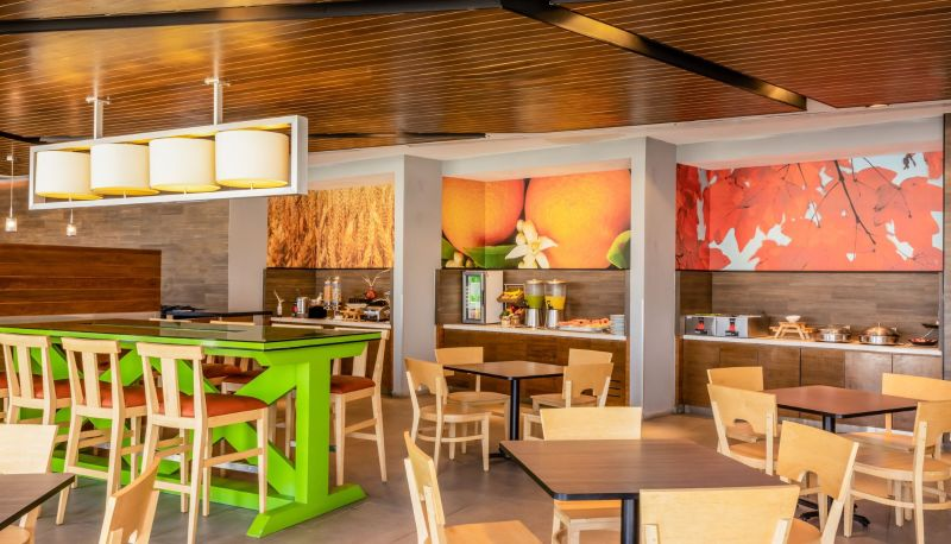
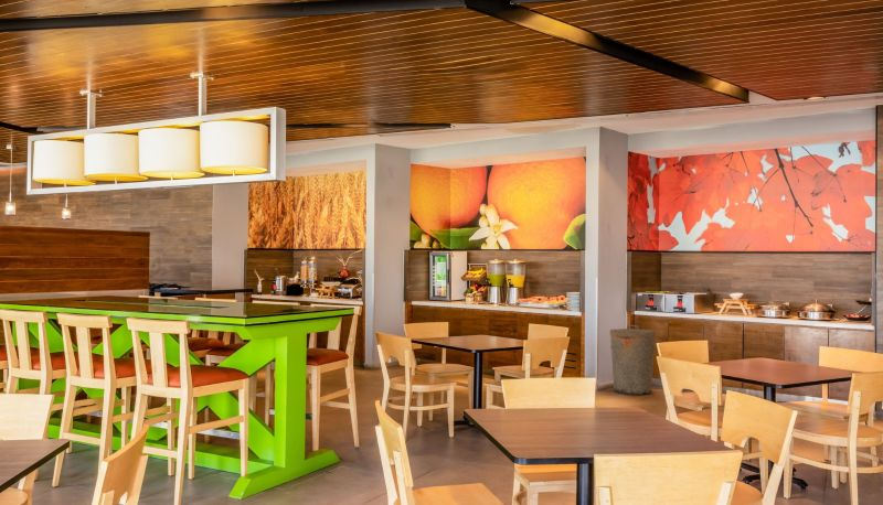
+ trash can [609,324,657,396]
